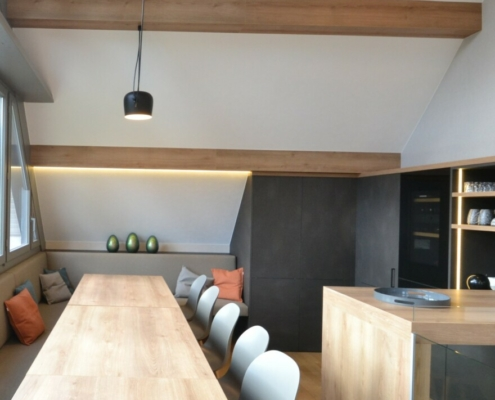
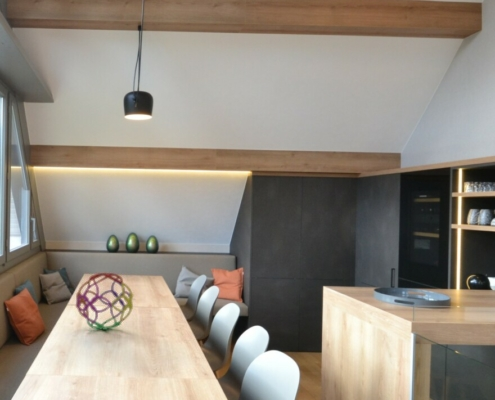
+ decorative orb [75,272,134,331]
